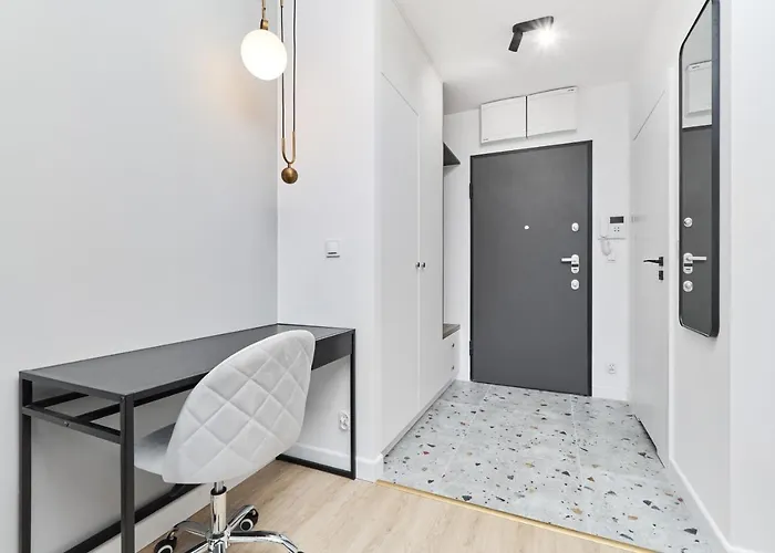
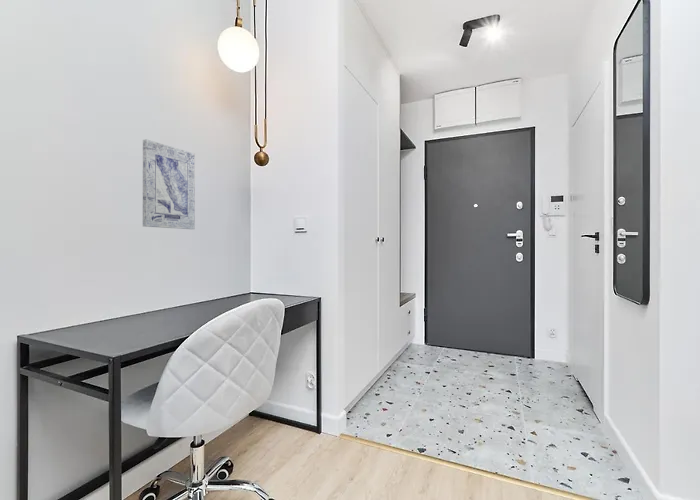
+ wall art [142,138,196,230]
